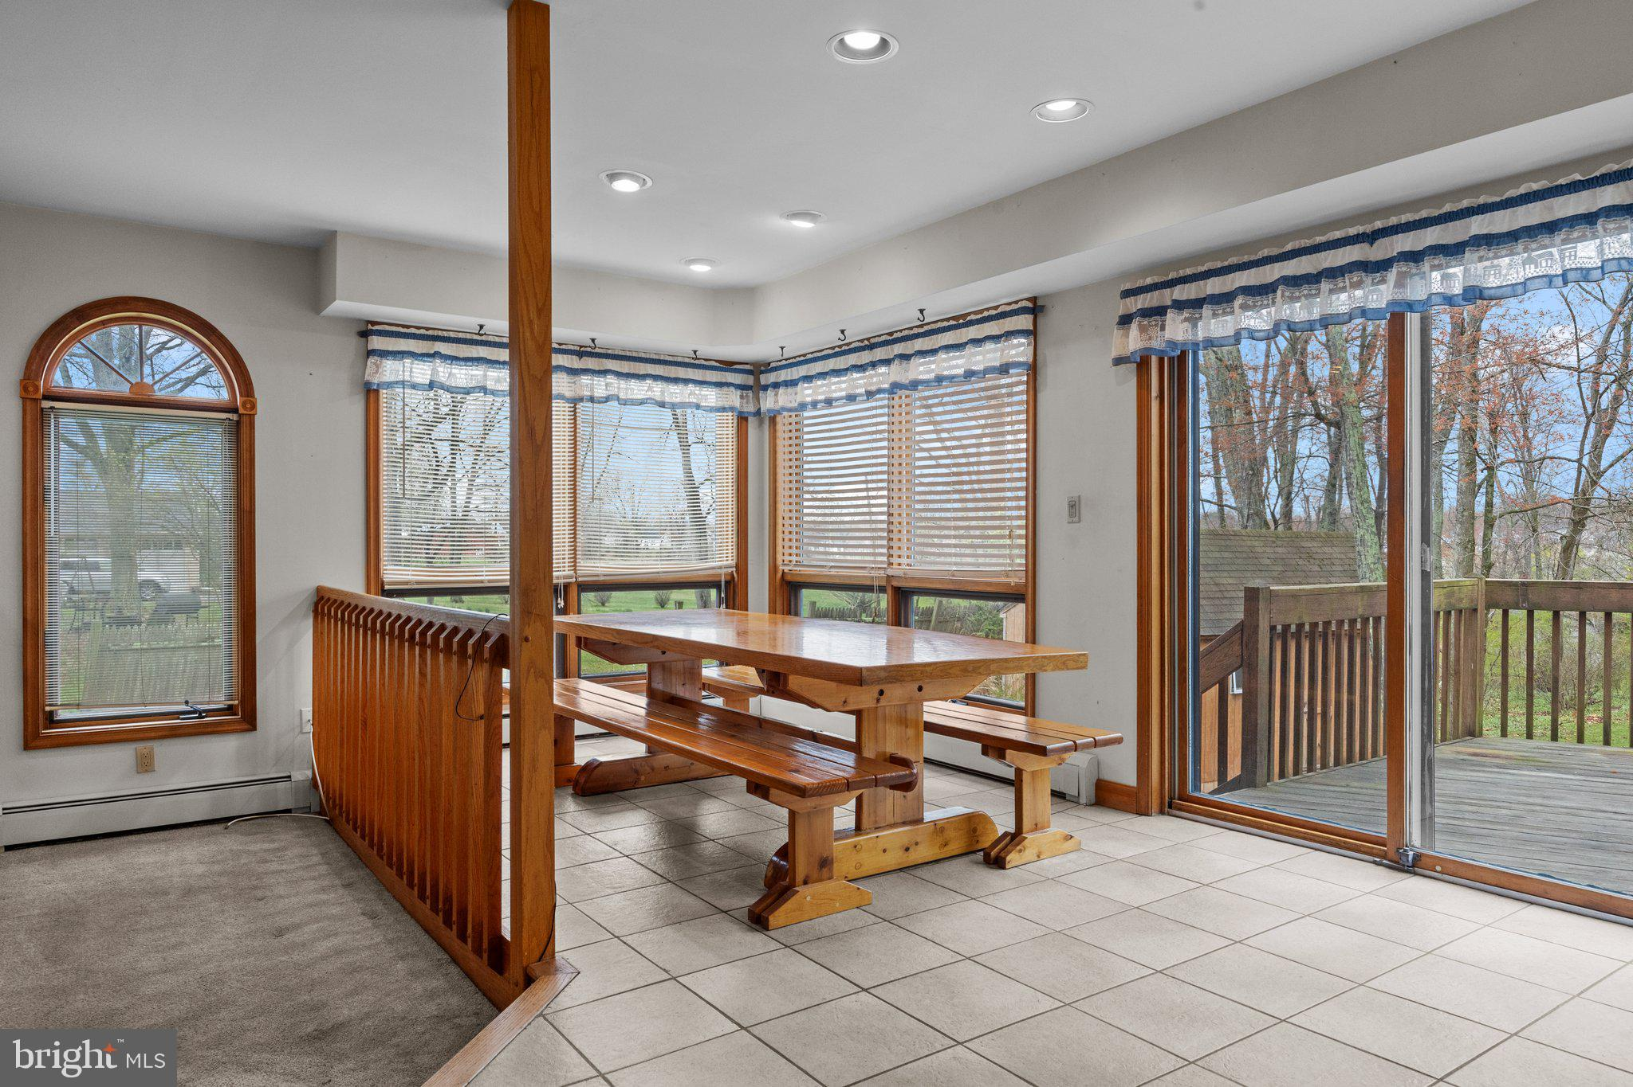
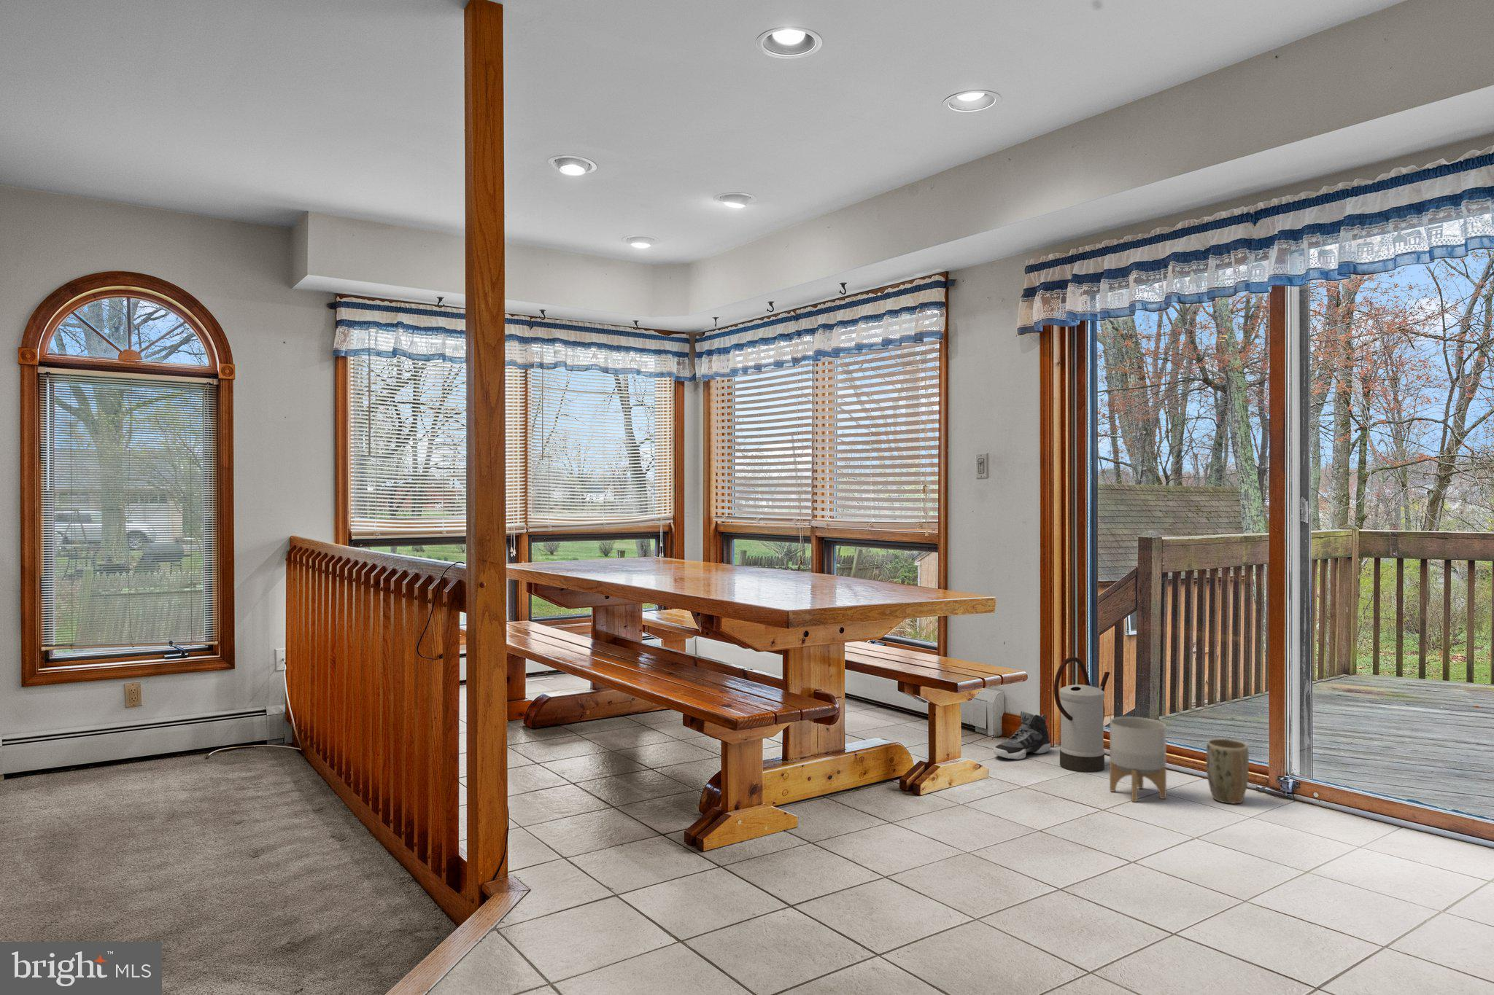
+ watering can [1053,656,1111,773]
+ sneaker [993,711,1051,761]
+ plant pot [1206,738,1250,805]
+ planter [1109,716,1167,803]
